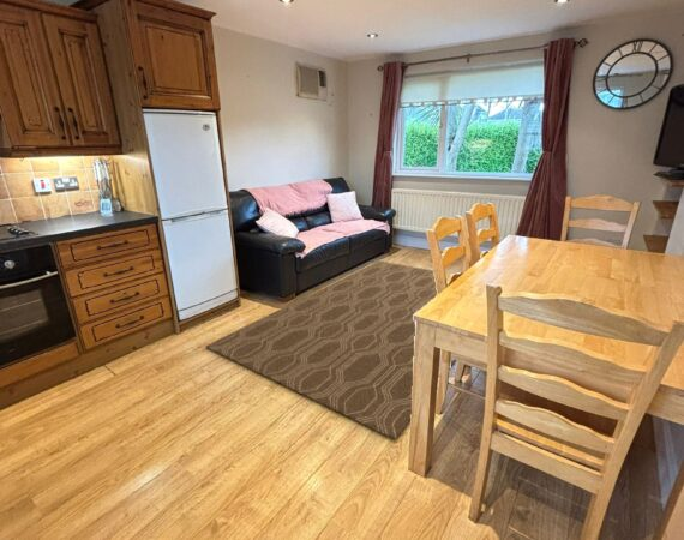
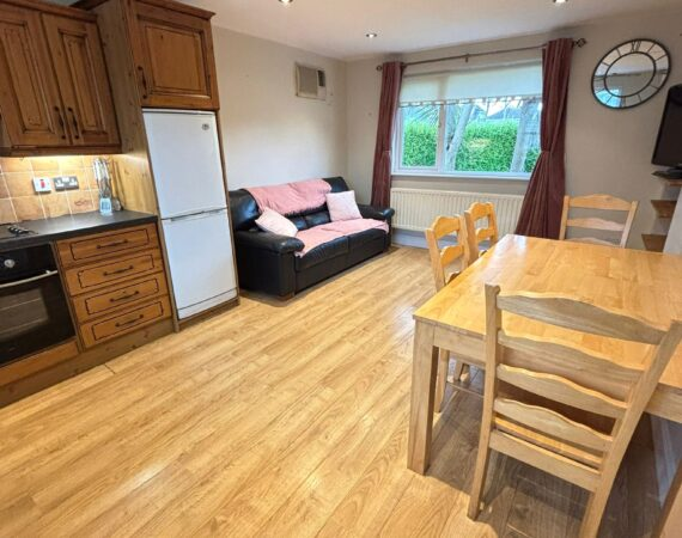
- rug [205,259,456,440]
